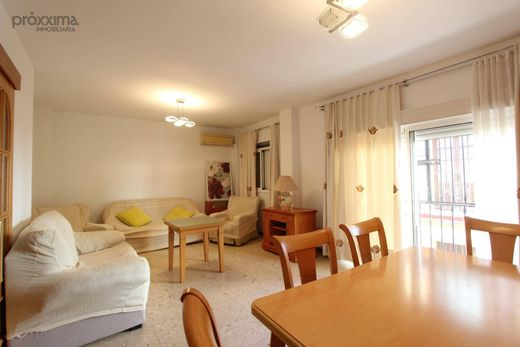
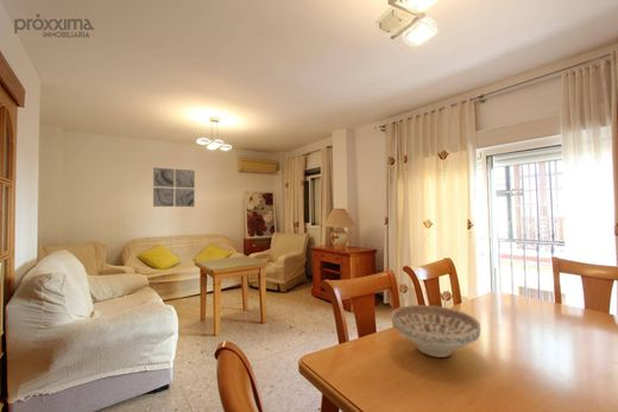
+ wall art [152,166,196,208]
+ decorative bowl [390,304,481,359]
